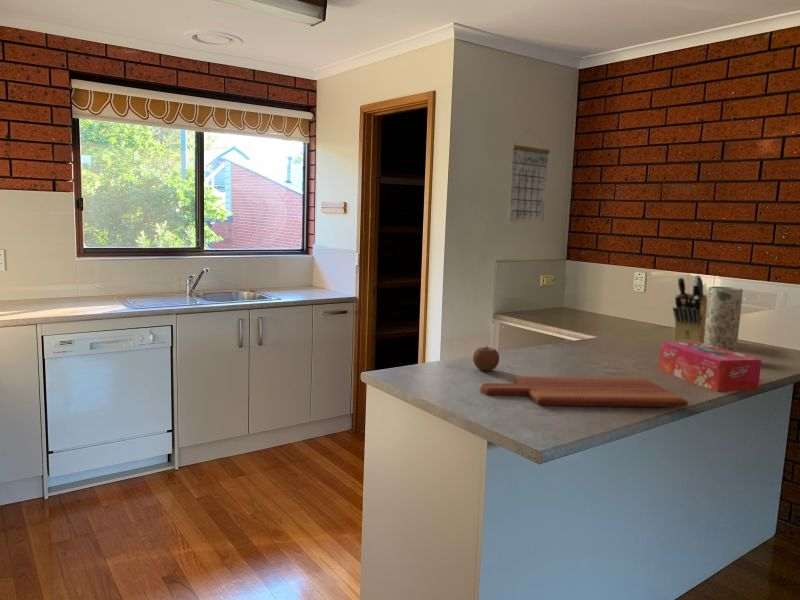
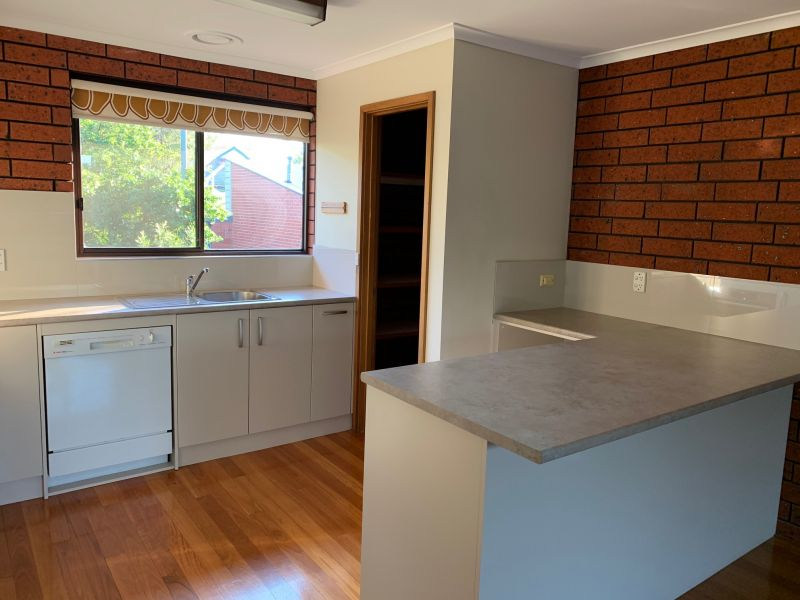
- knife block [672,274,708,343]
- calendar [507,128,551,224]
- tissue box [658,341,762,393]
- apple [472,345,500,372]
- cutting board [480,375,689,408]
- vase [703,285,744,353]
